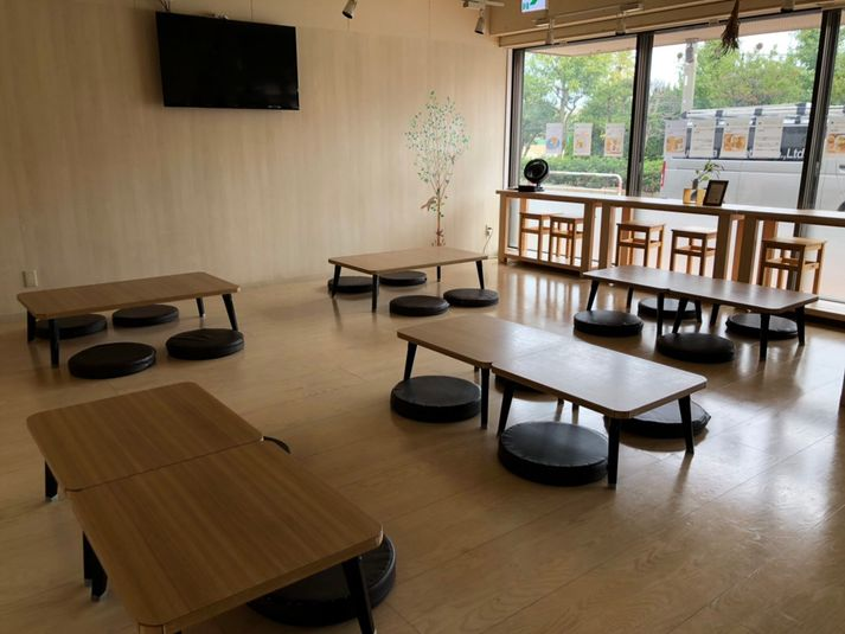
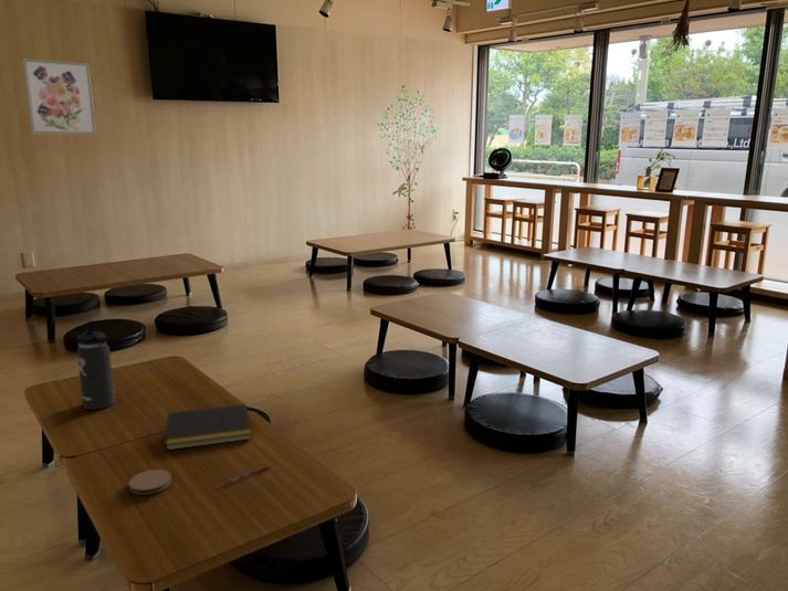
+ notepad [165,403,252,451]
+ wall art [22,57,97,136]
+ pen [219,464,271,486]
+ coaster [128,468,172,496]
+ thermos bottle [75,320,116,411]
